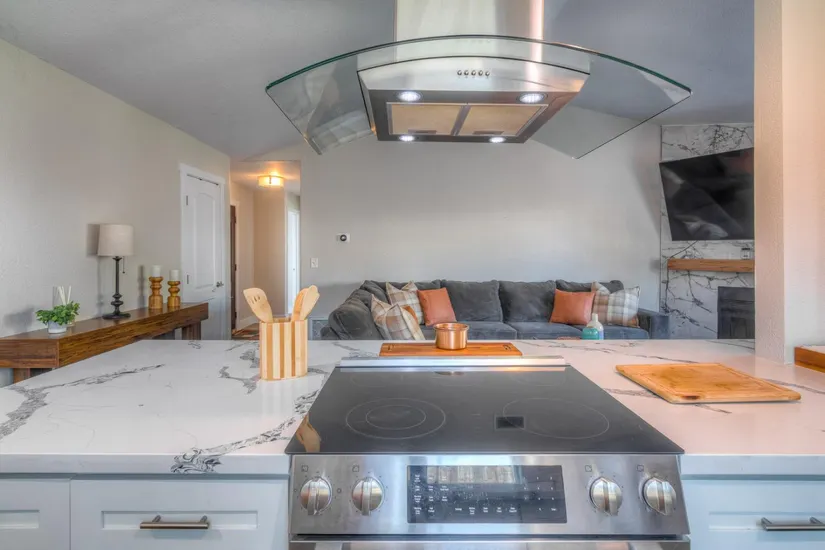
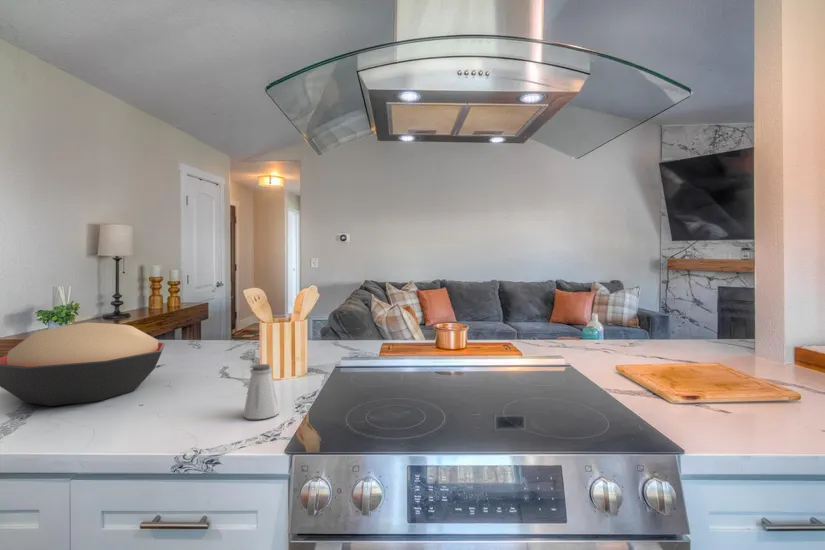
+ decorative bowl [0,321,166,407]
+ saltshaker [242,363,280,420]
